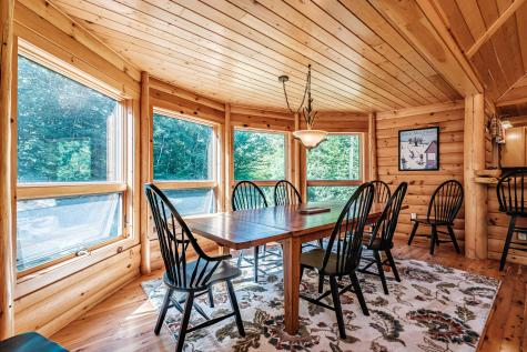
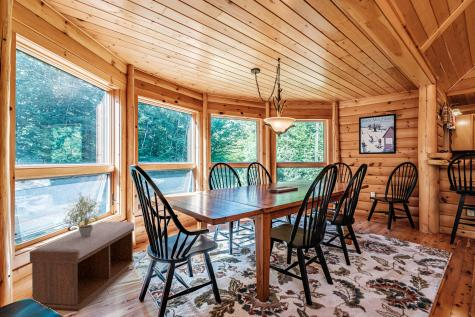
+ potted plant [62,191,103,238]
+ bench [29,221,135,313]
